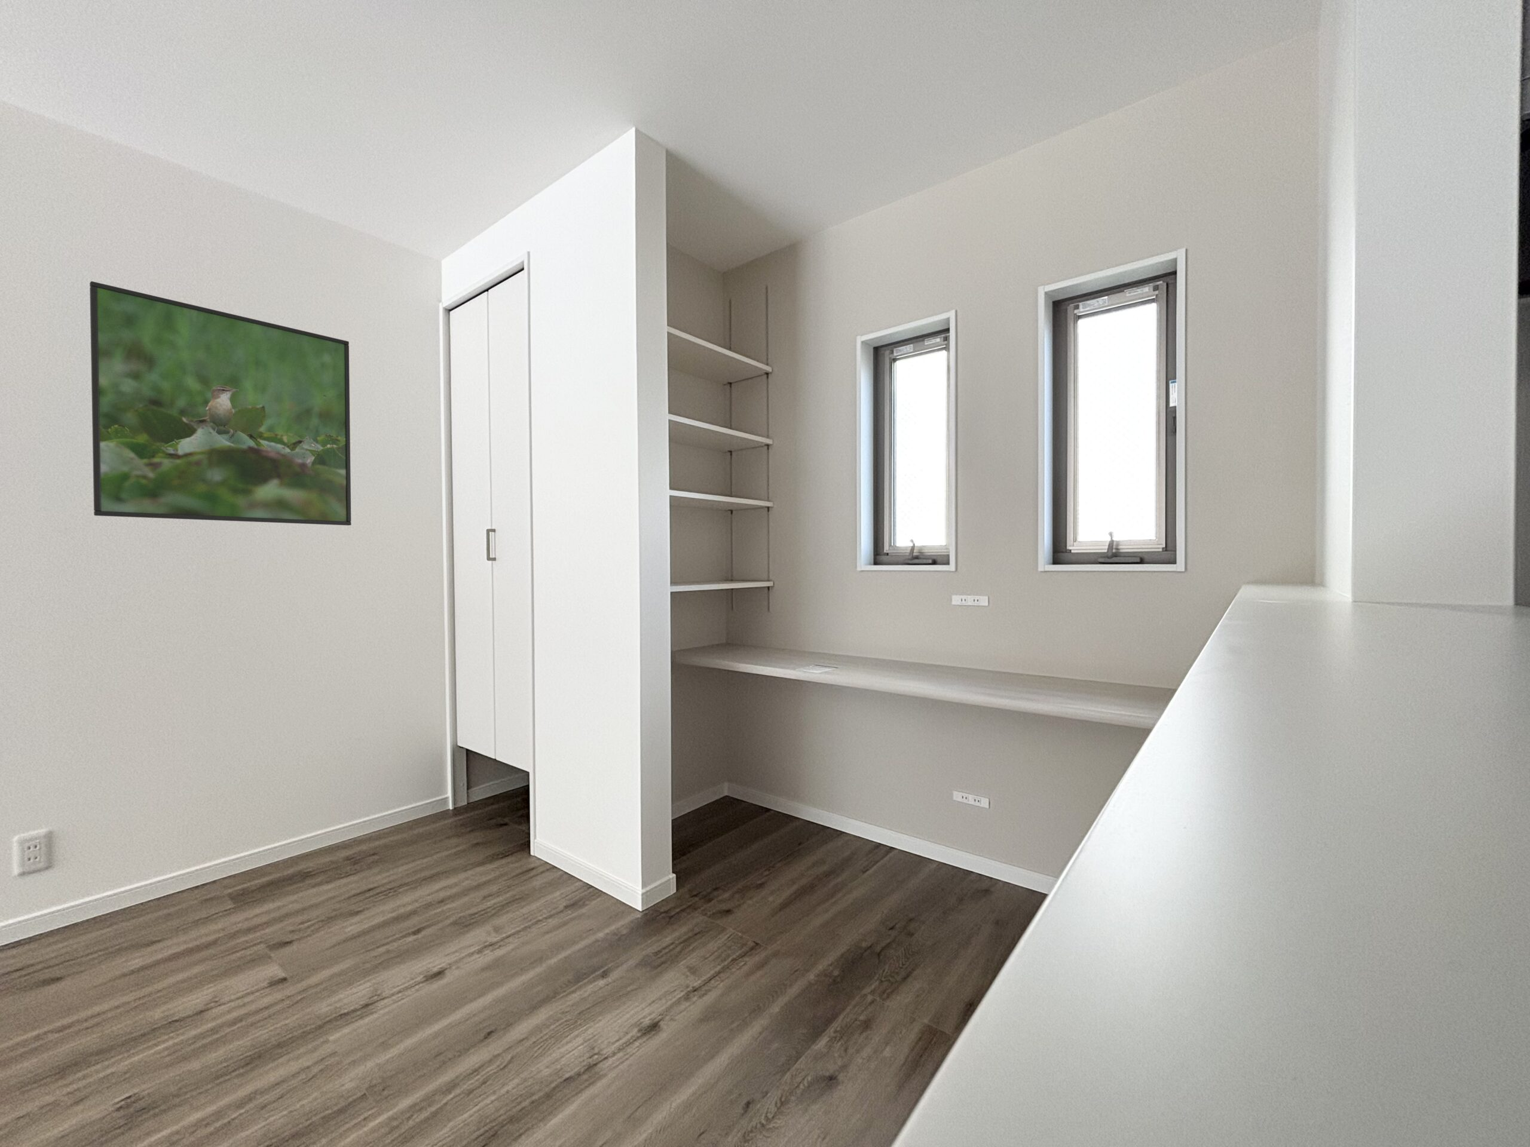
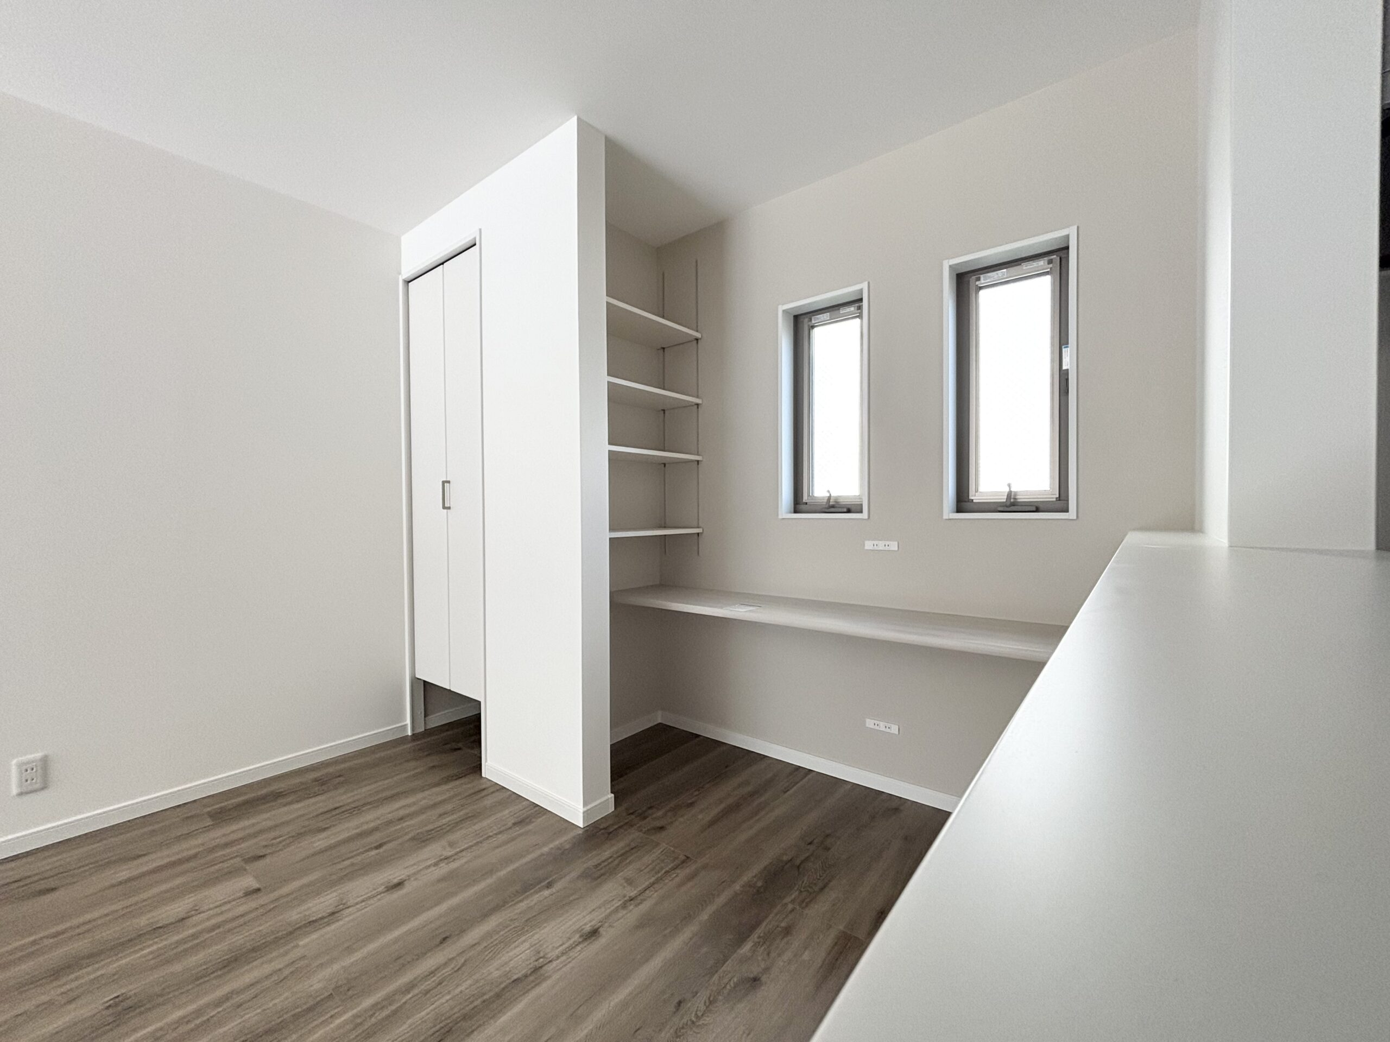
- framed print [89,281,352,527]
